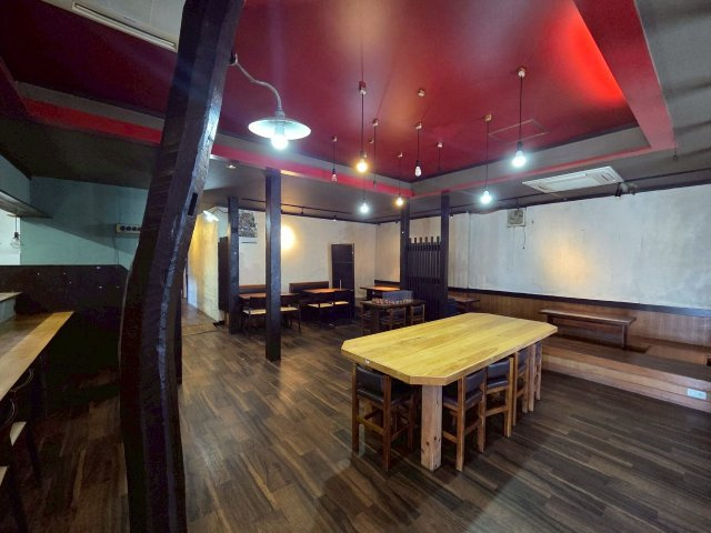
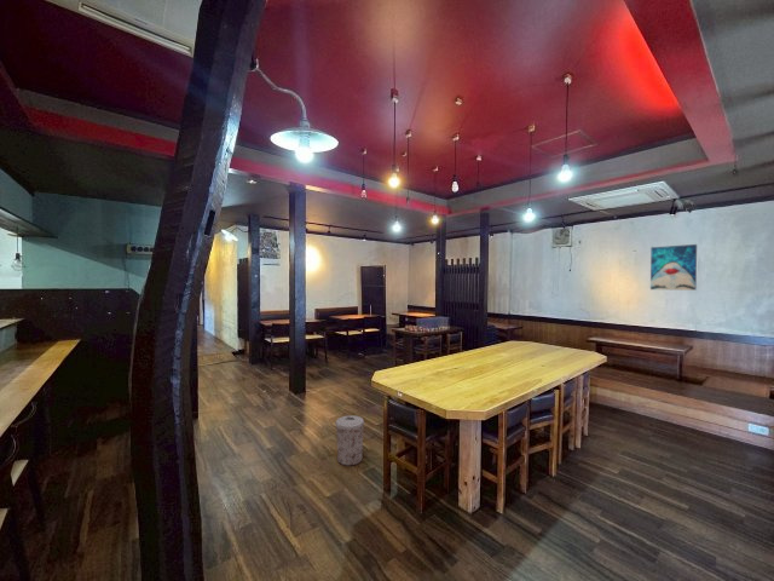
+ wall art [649,243,698,292]
+ trash can [334,414,365,467]
